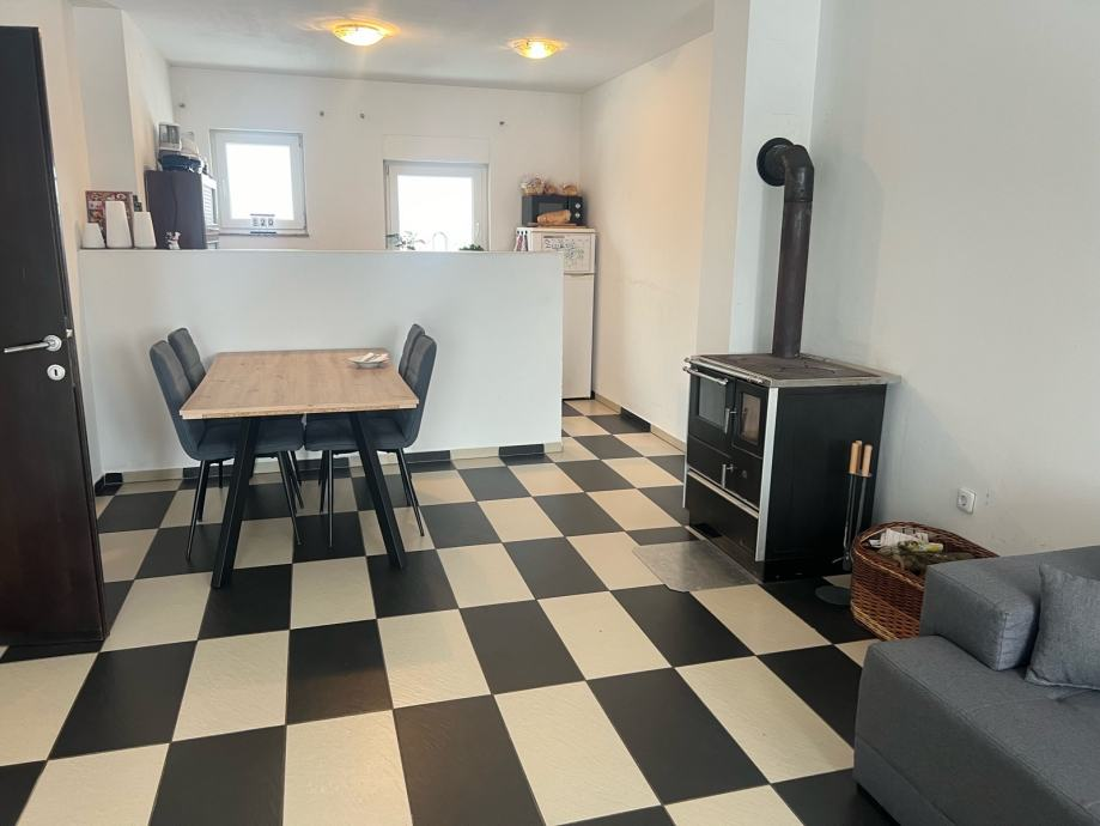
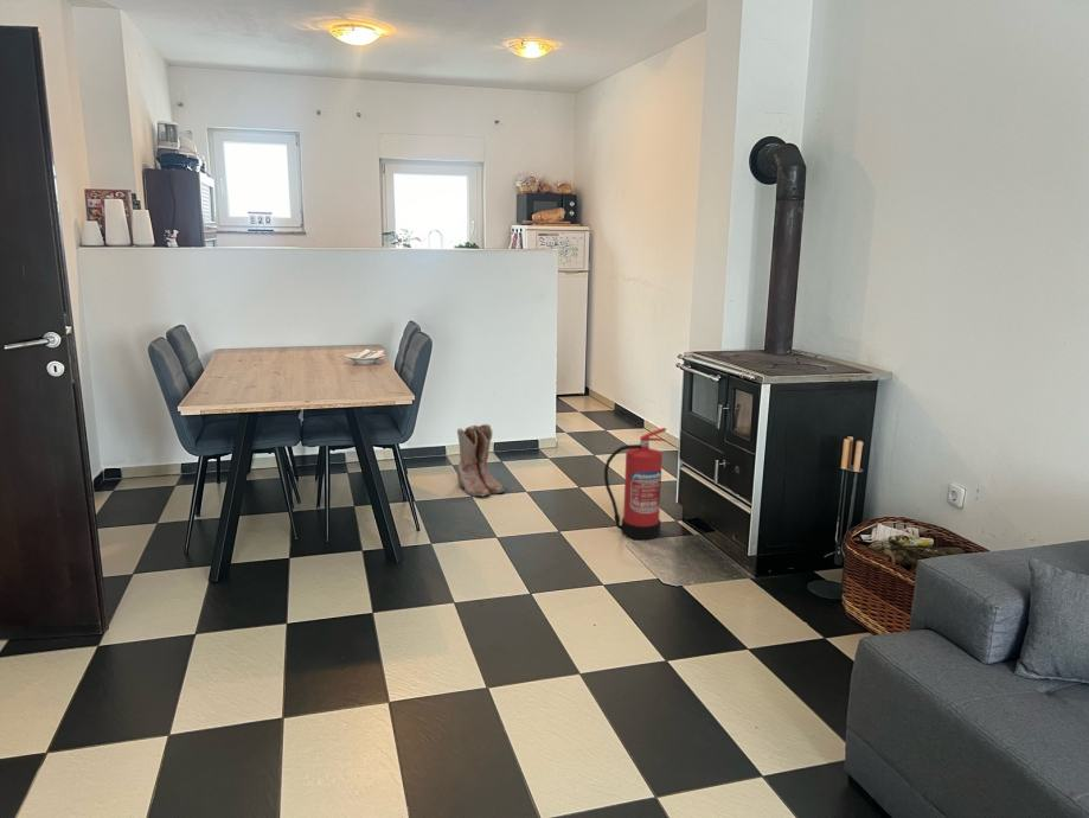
+ fire extinguisher [603,427,667,541]
+ boots [456,422,505,498]
